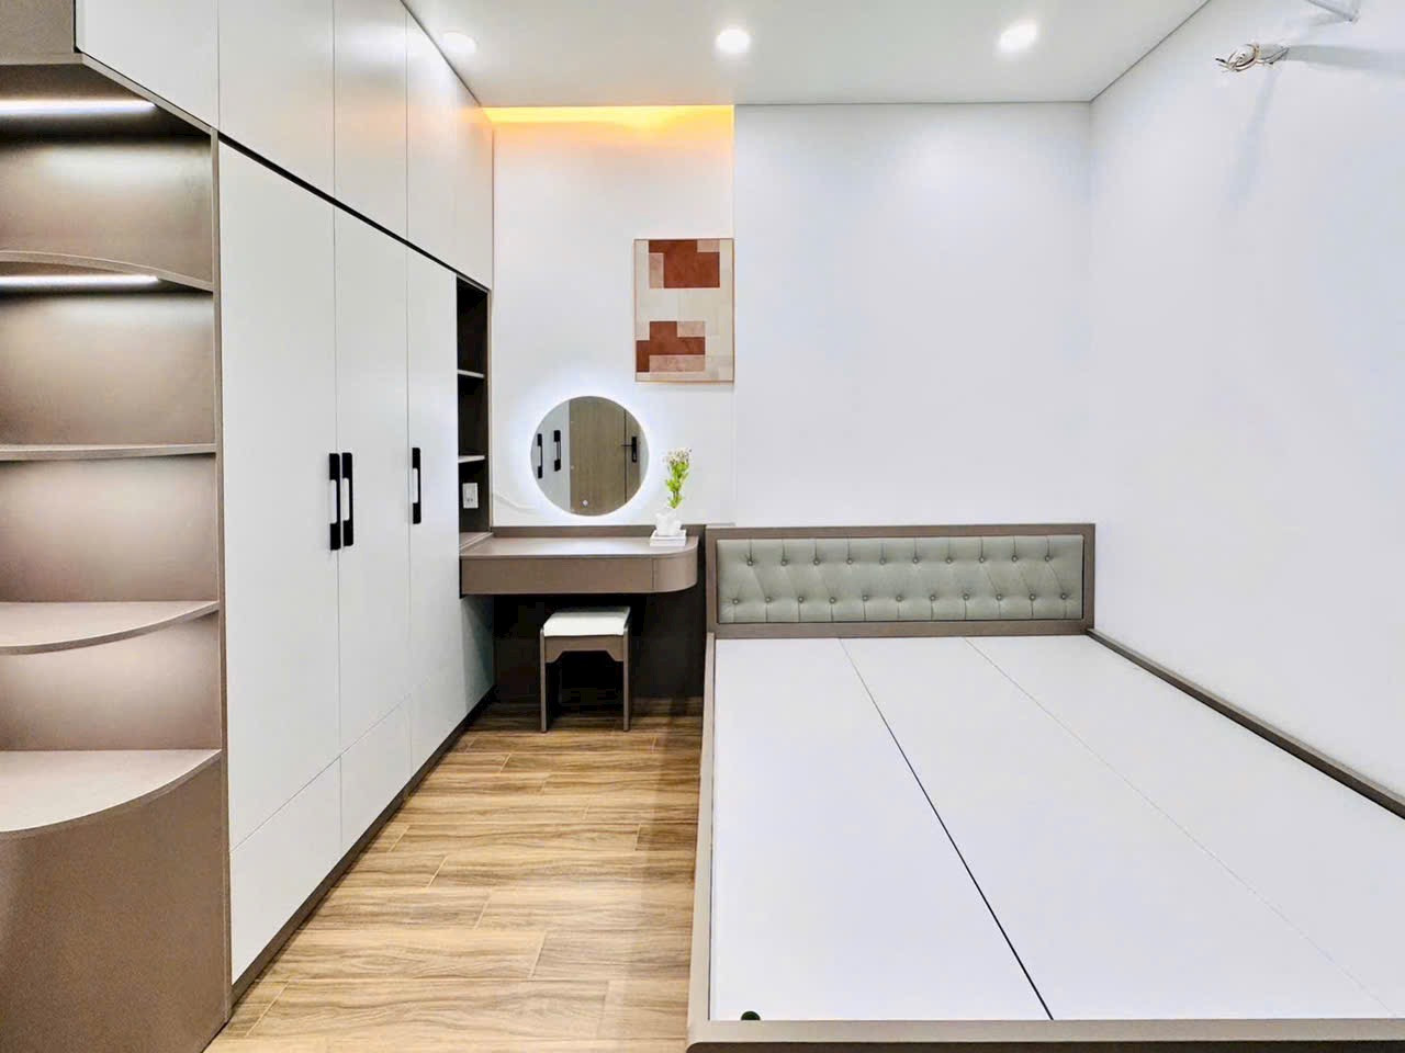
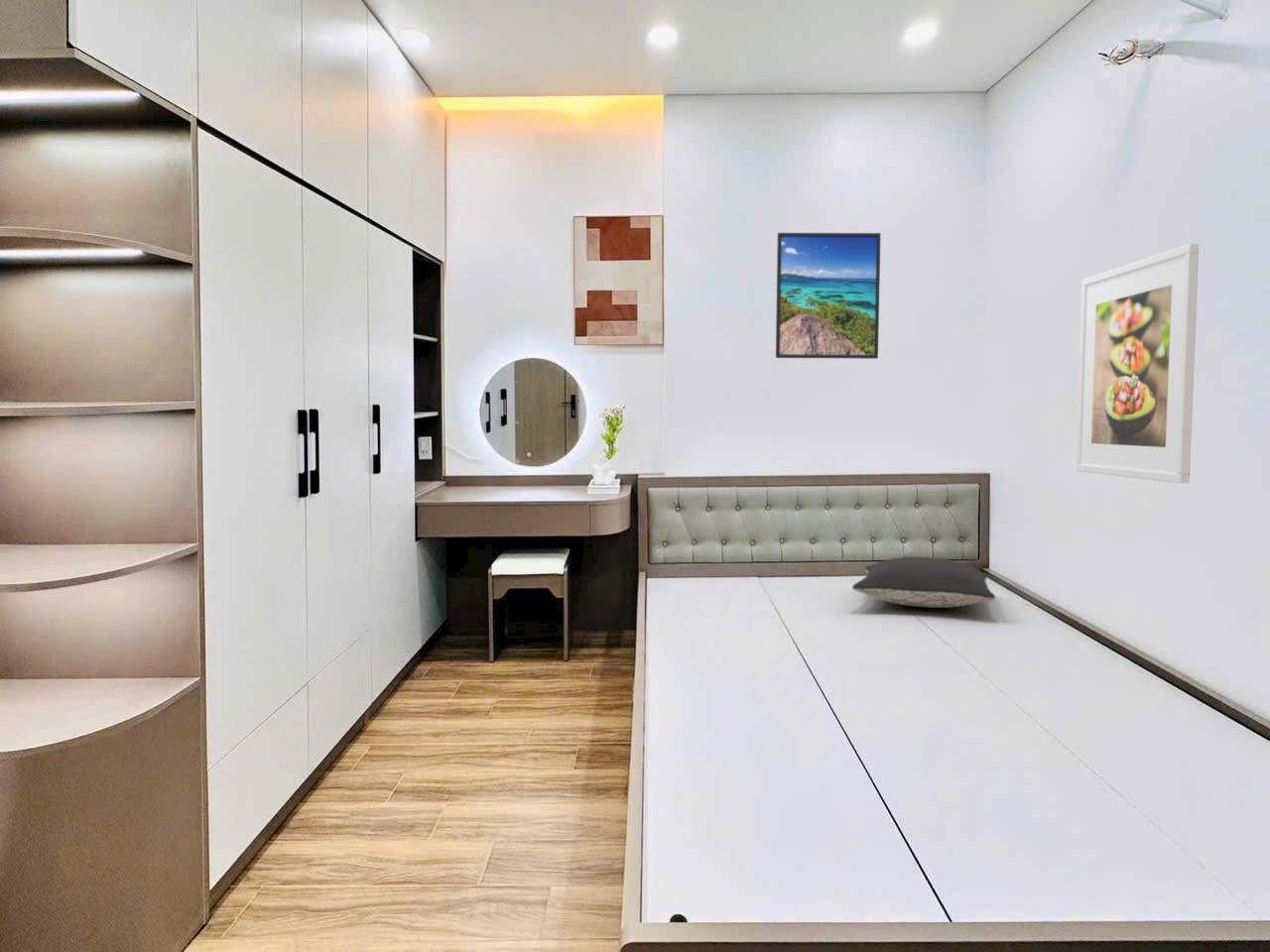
+ pillow [851,555,996,609]
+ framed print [775,232,882,360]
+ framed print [1076,243,1200,484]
